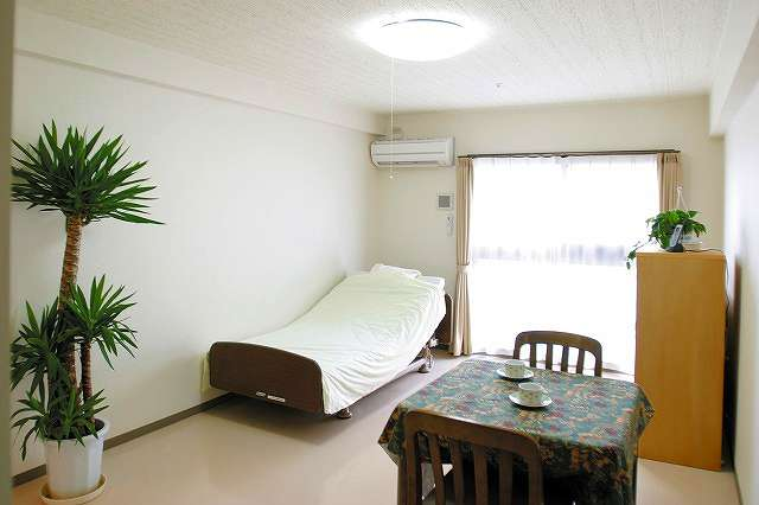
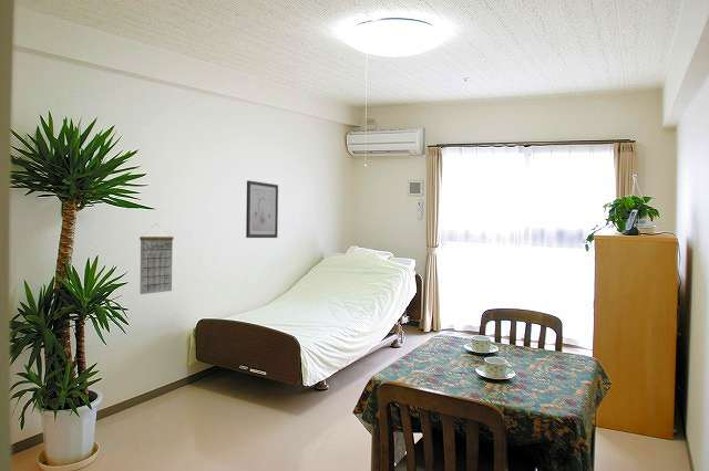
+ wall art [245,179,279,239]
+ calendar [138,223,175,295]
